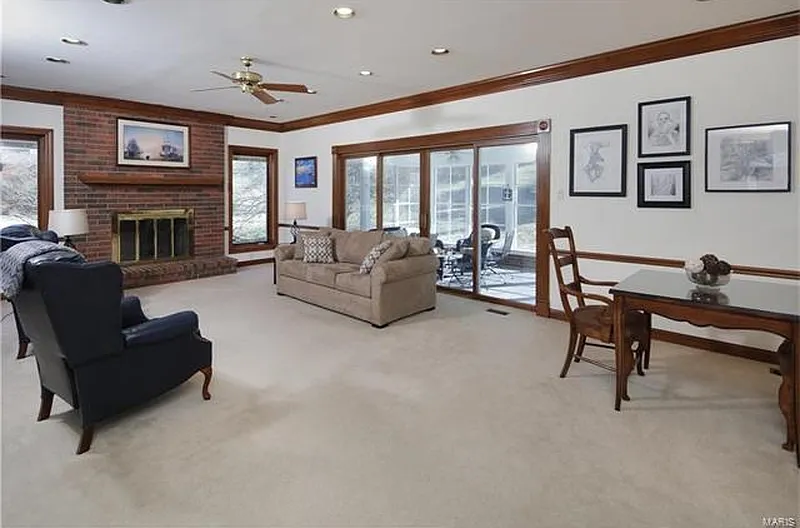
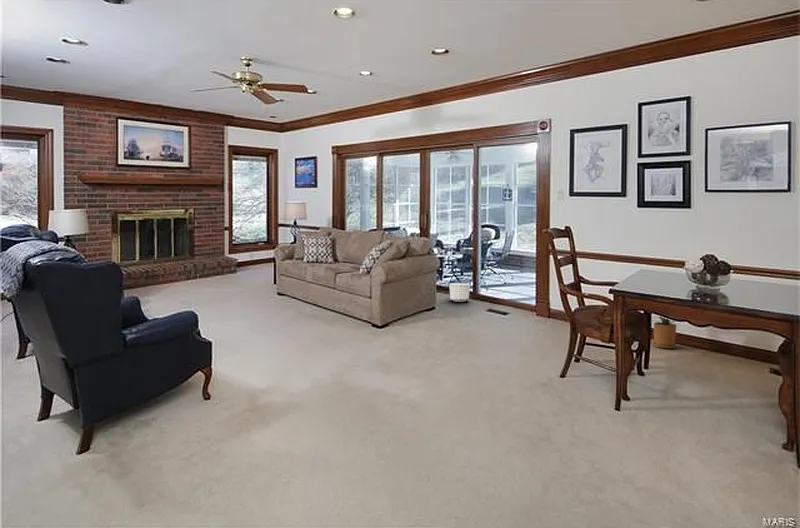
+ planter [449,282,471,303]
+ house plant [651,315,677,349]
